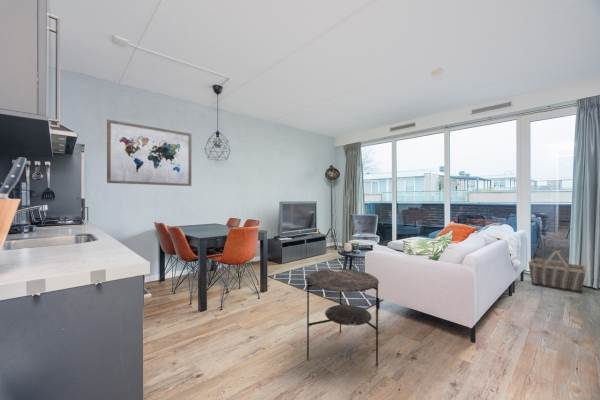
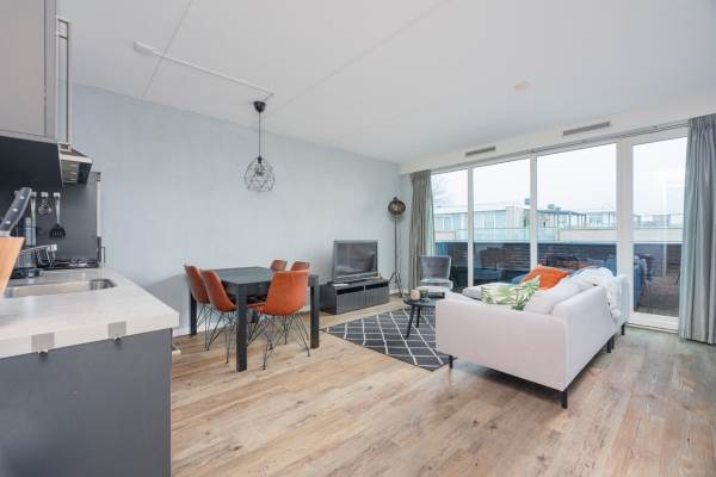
- basket [527,249,587,294]
- wall art [106,119,193,187]
- side table [305,267,380,367]
